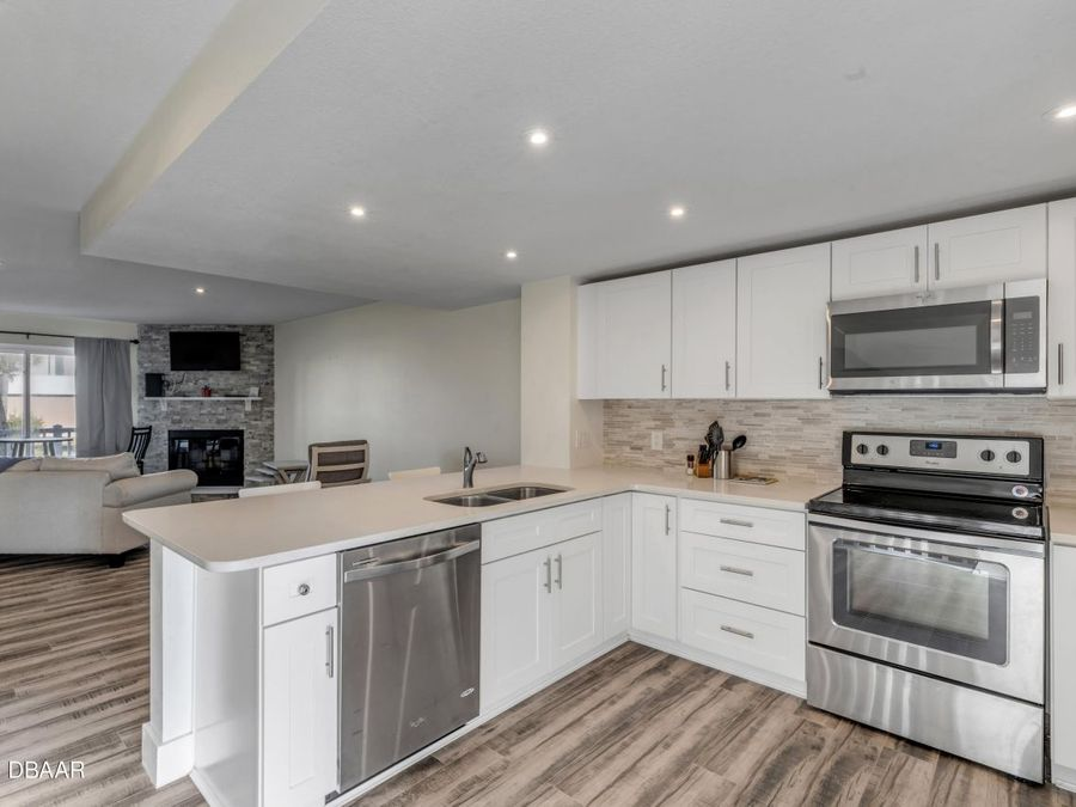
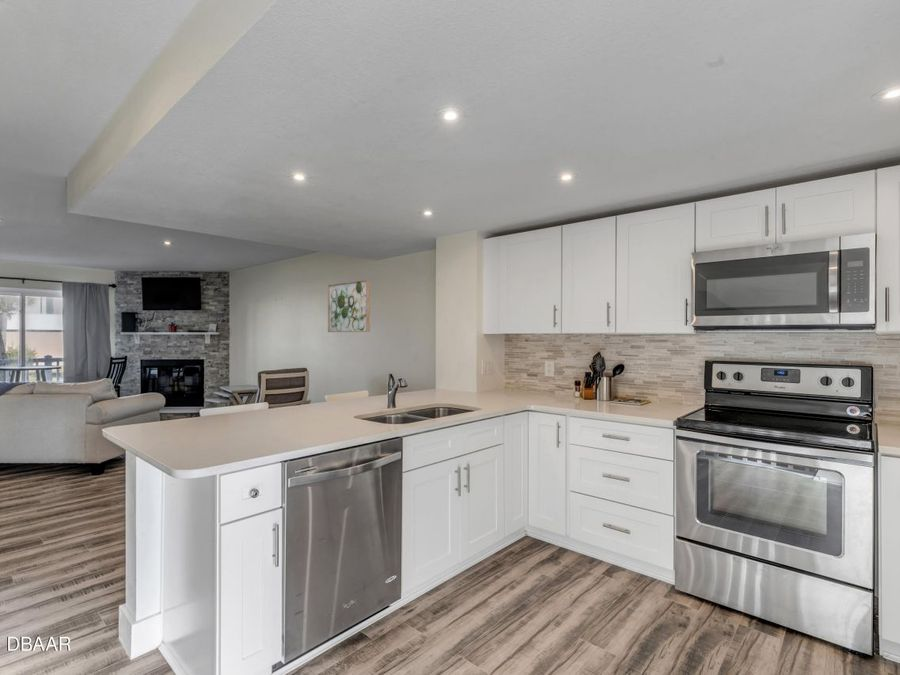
+ wall art [327,279,371,333]
